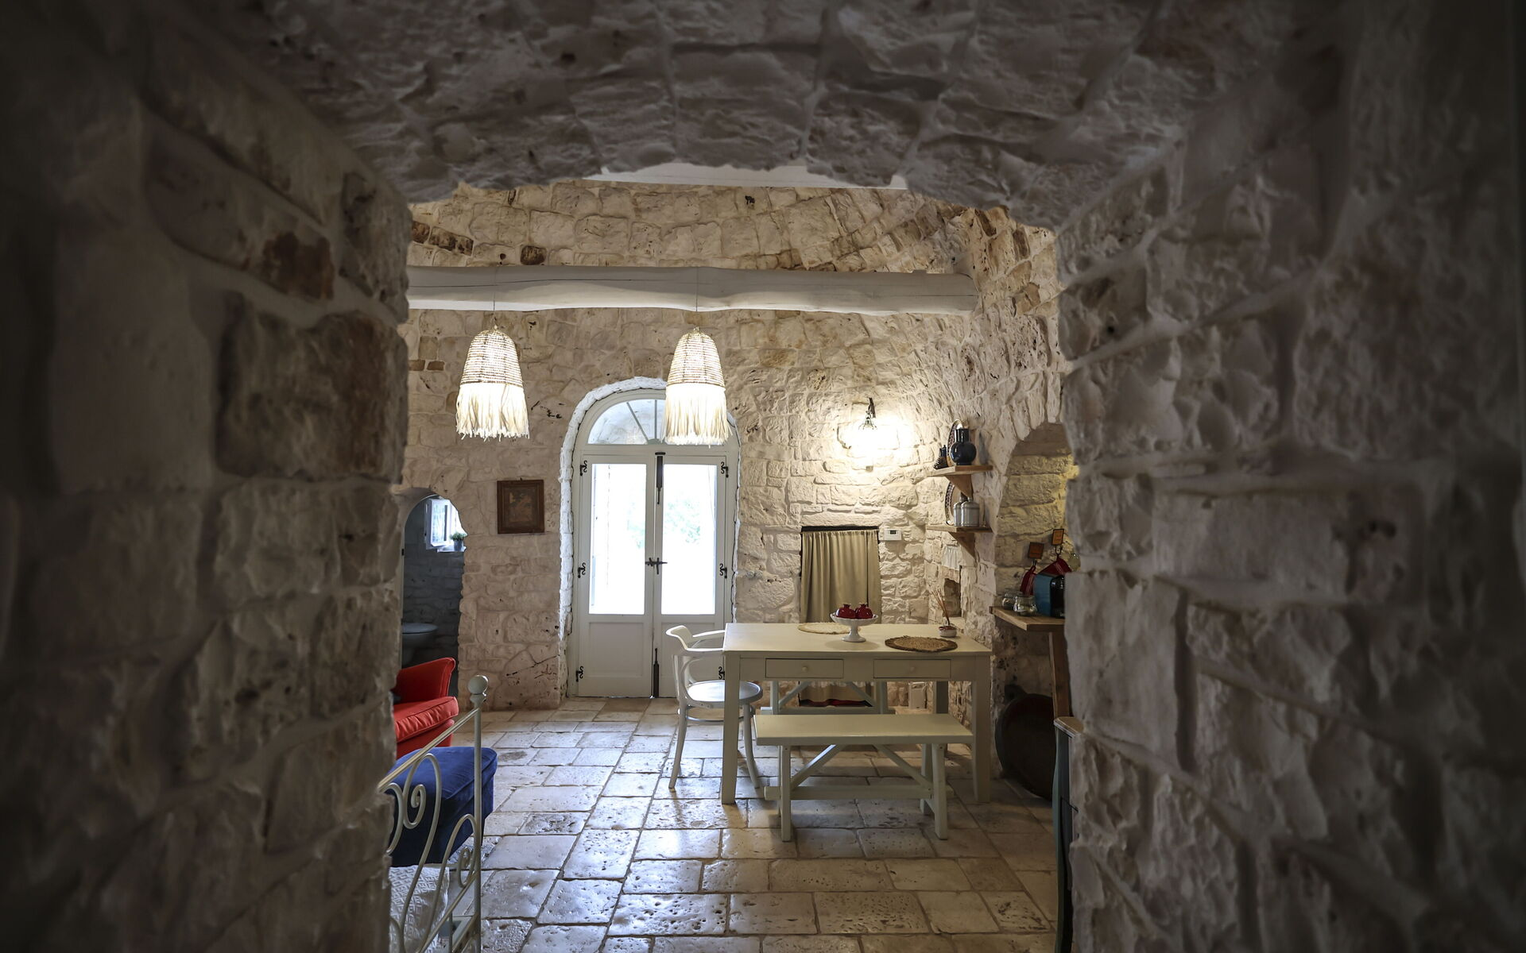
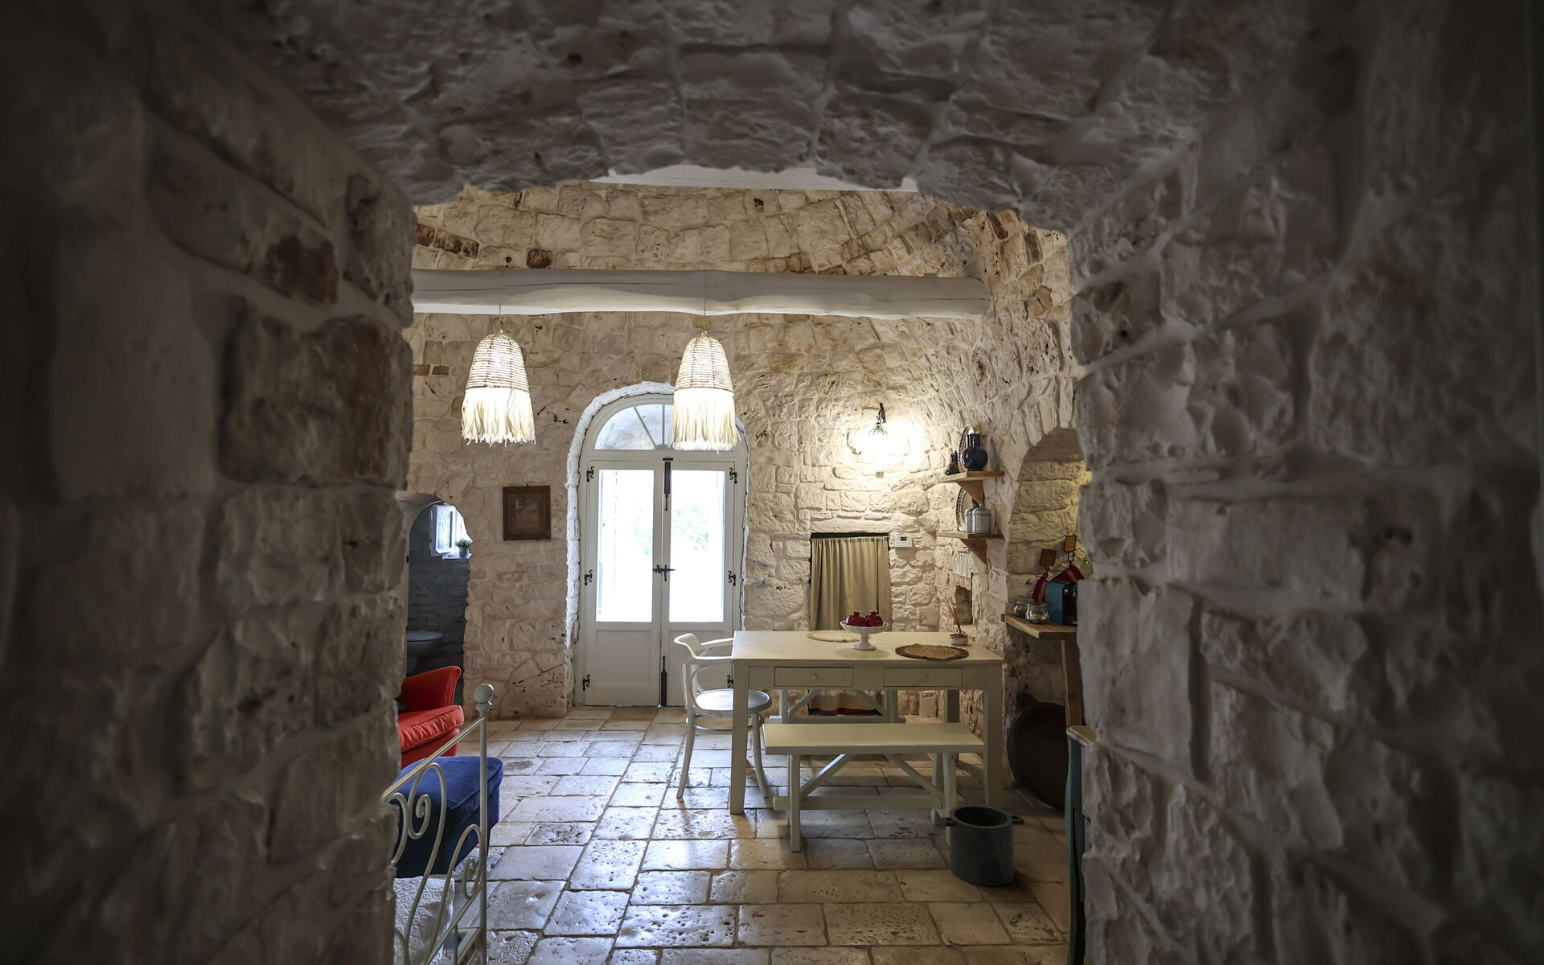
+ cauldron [940,804,1025,887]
